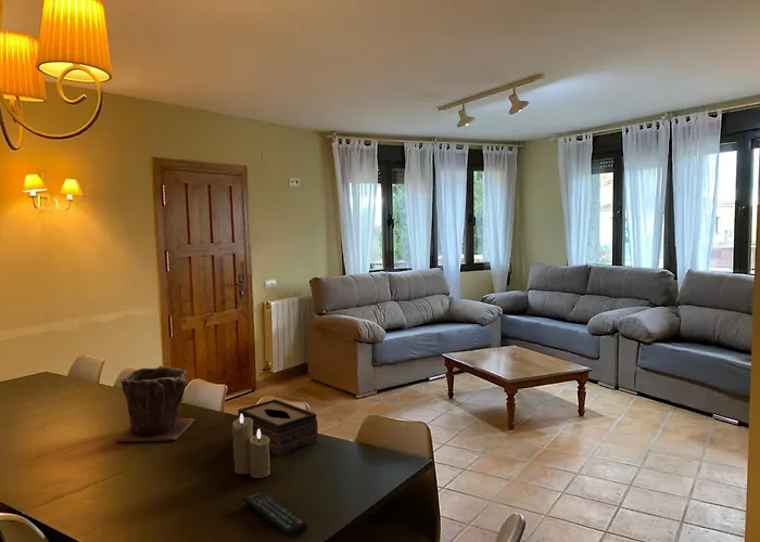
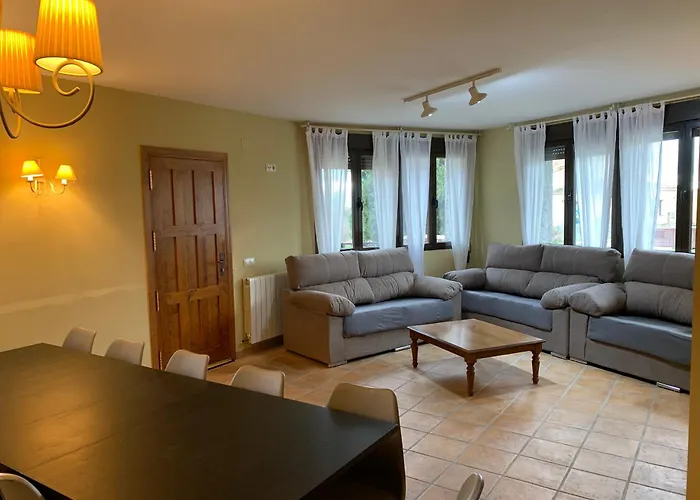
- remote control [242,491,308,540]
- tissue box [237,398,319,456]
- candle [231,413,271,479]
- plant pot [115,365,197,443]
